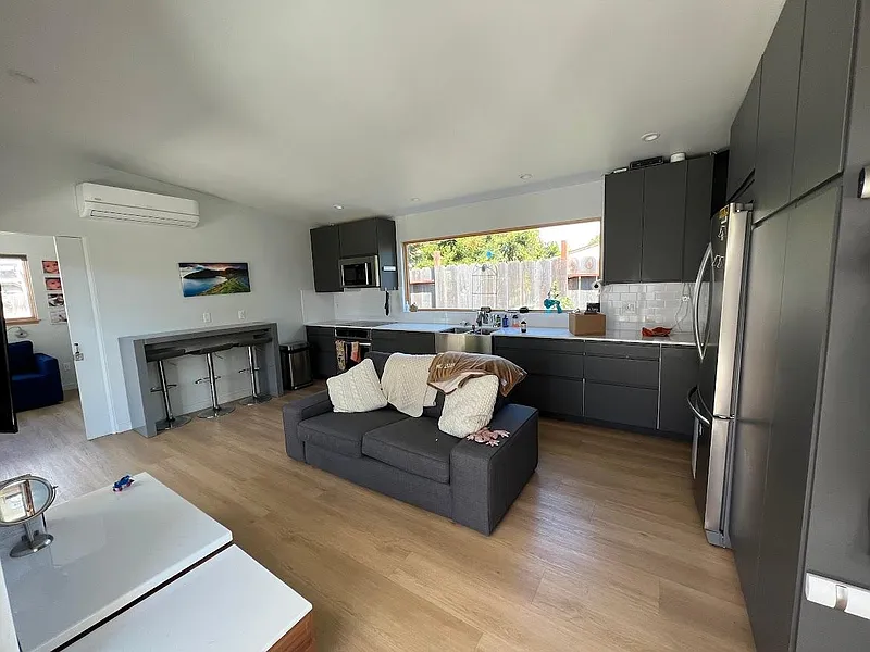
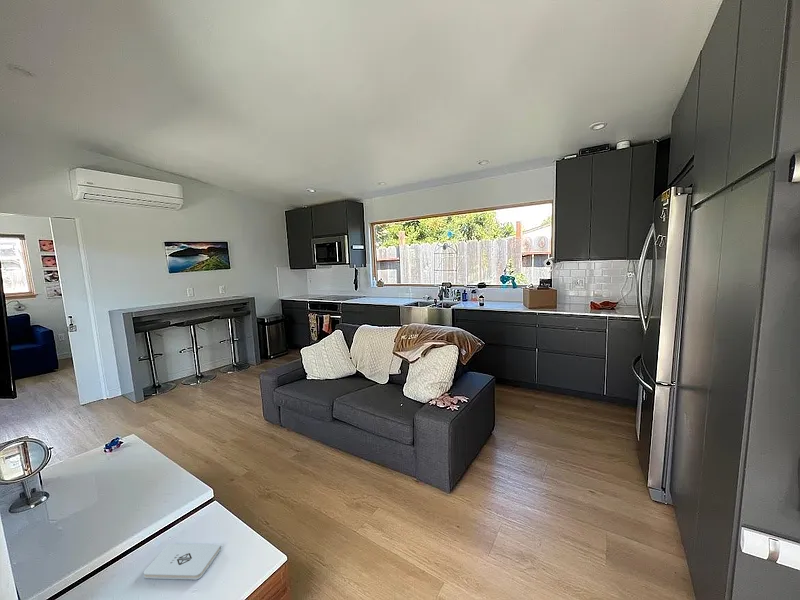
+ notepad [143,543,222,581]
